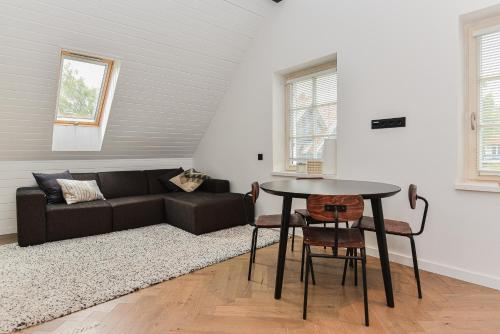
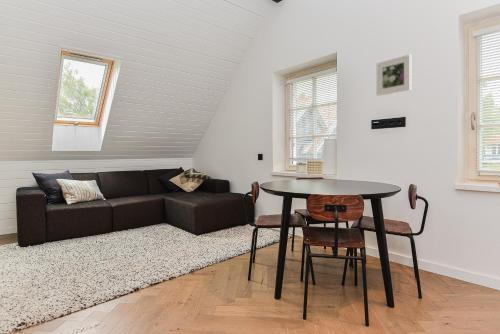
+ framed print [375,53,412,97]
